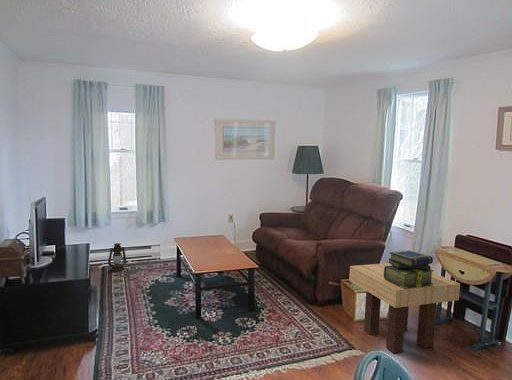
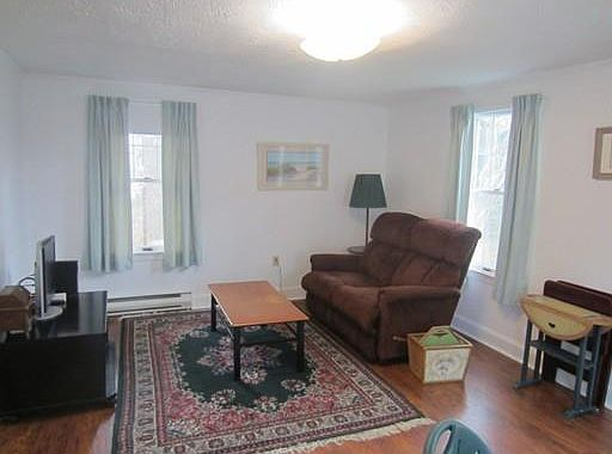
- lantern [107,242,127,272]
- side table [348,262,461,354]
- stack of books [384,249,435,288]
